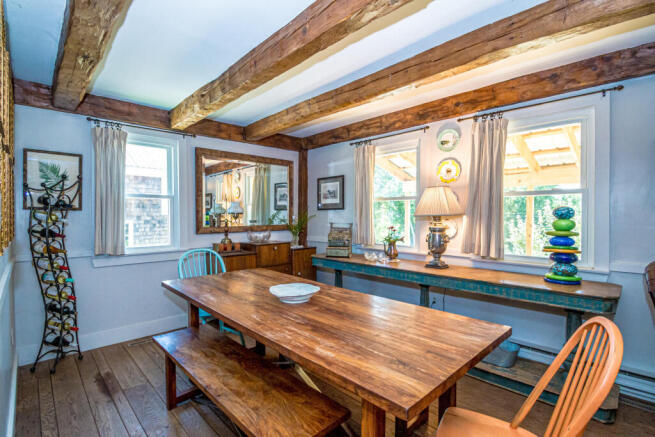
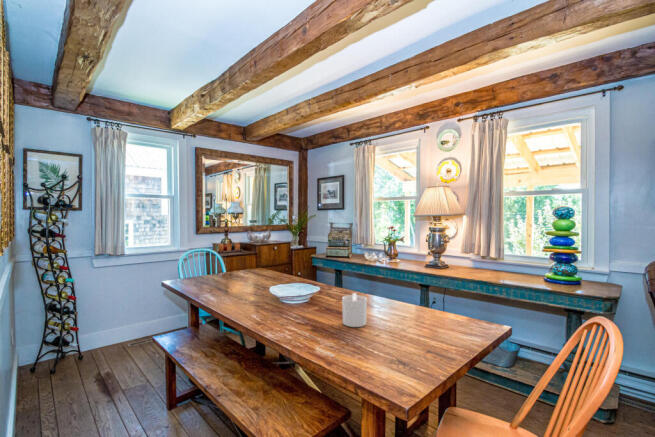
+ candle [341,292,368,328]
